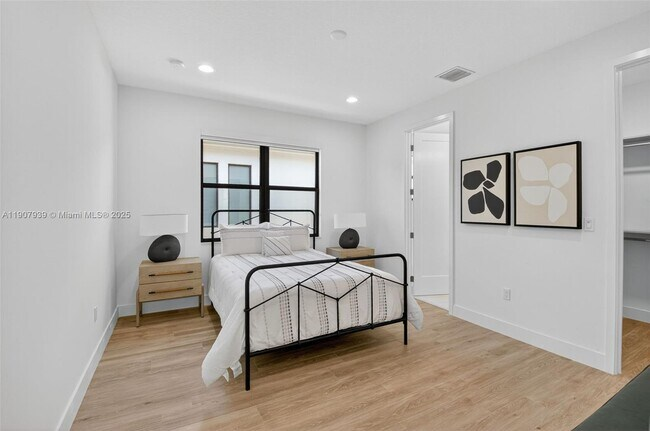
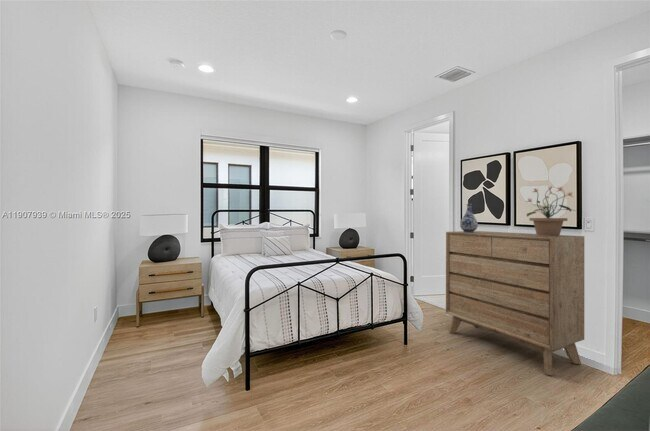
+ potted plant [524,185,577,237]
+ vase [459,203,479,233]
+ dresser [445,230,585,376]
